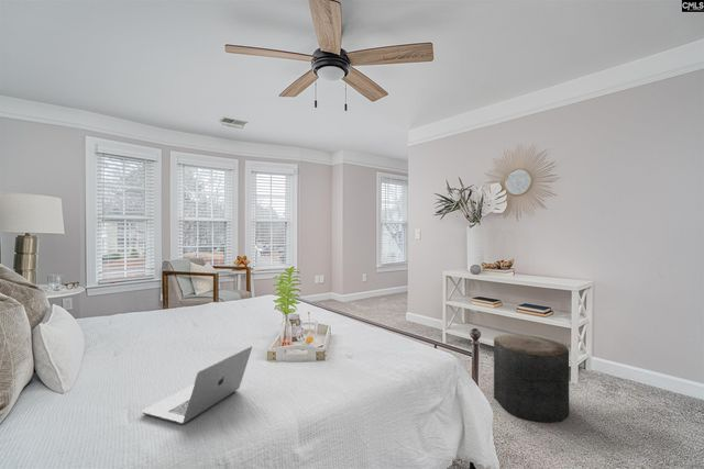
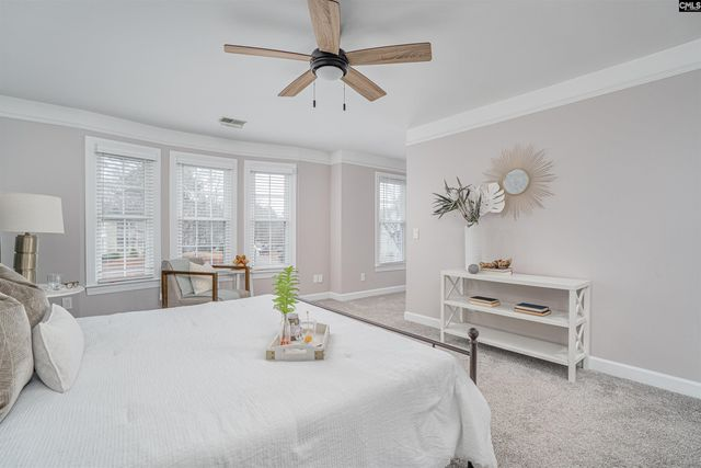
- stool [493,334,570,423]
- laptop [141,345,253,425]
